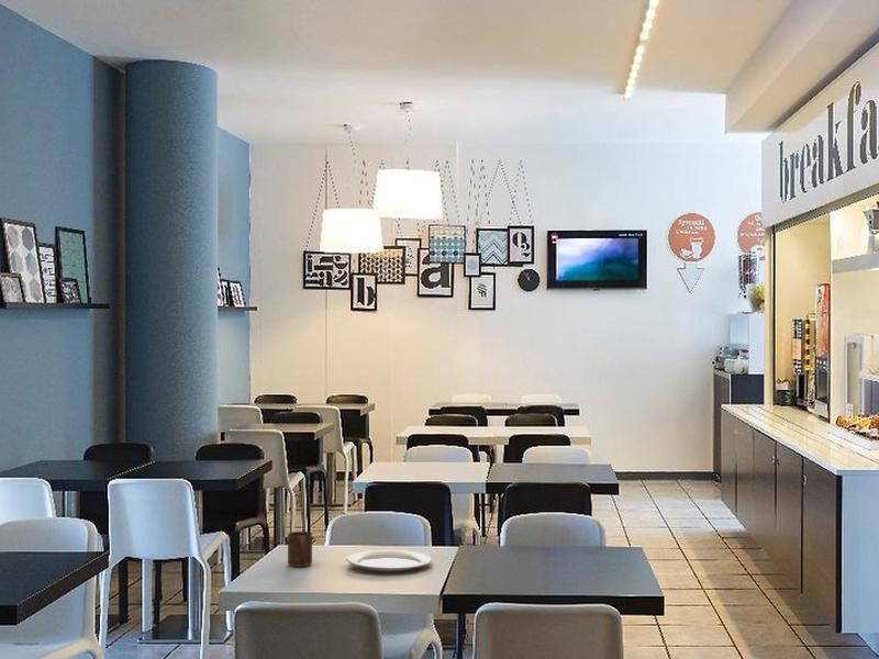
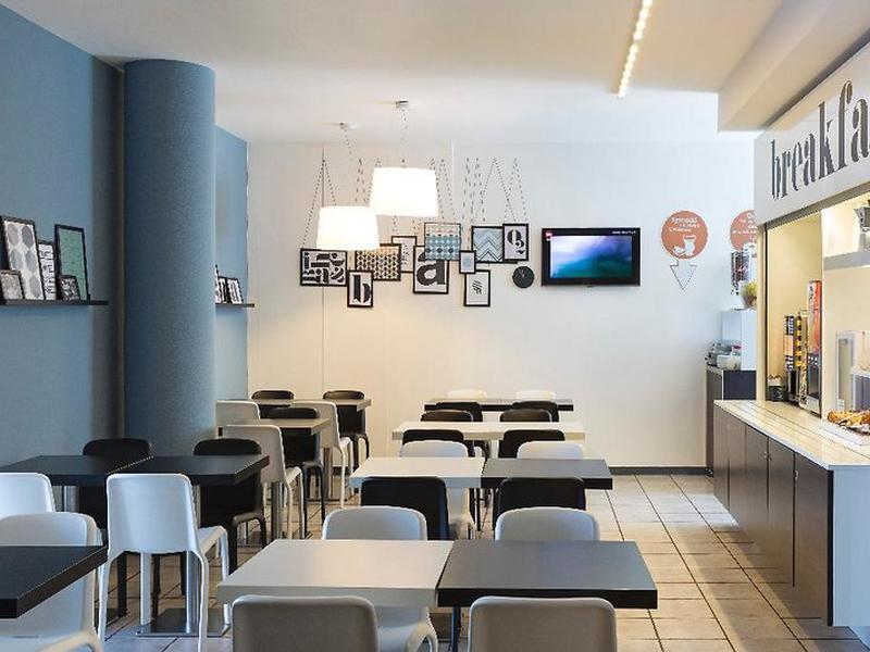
- chinaware [346,549,433,572]
- cup [287,530,313,568]
